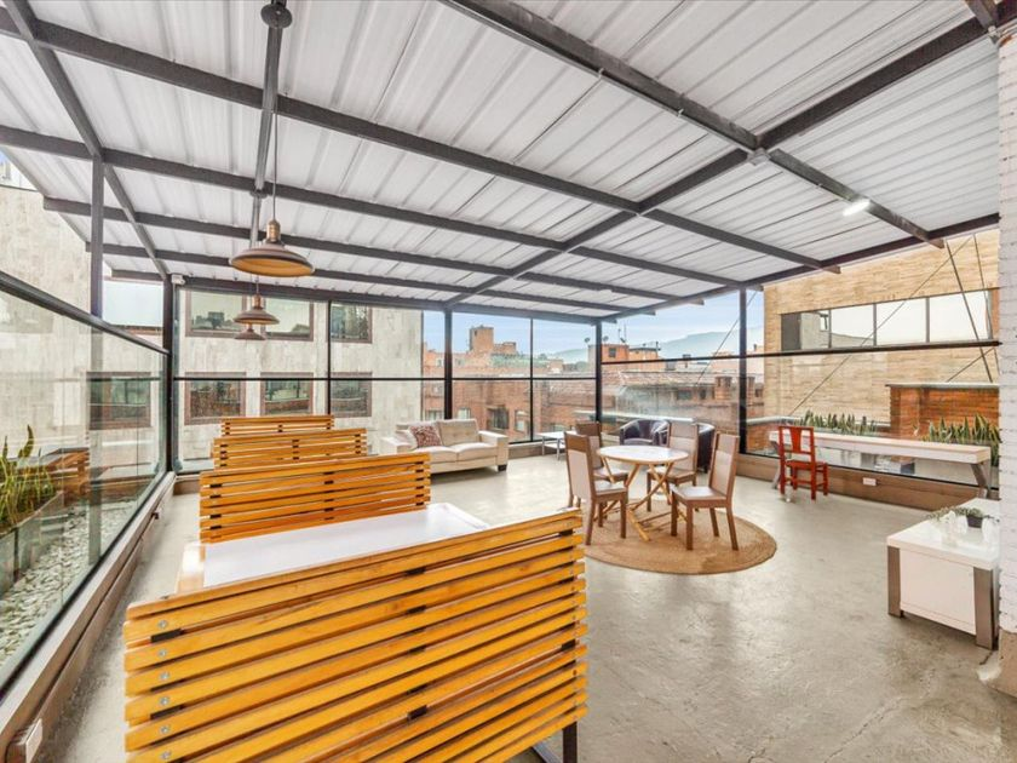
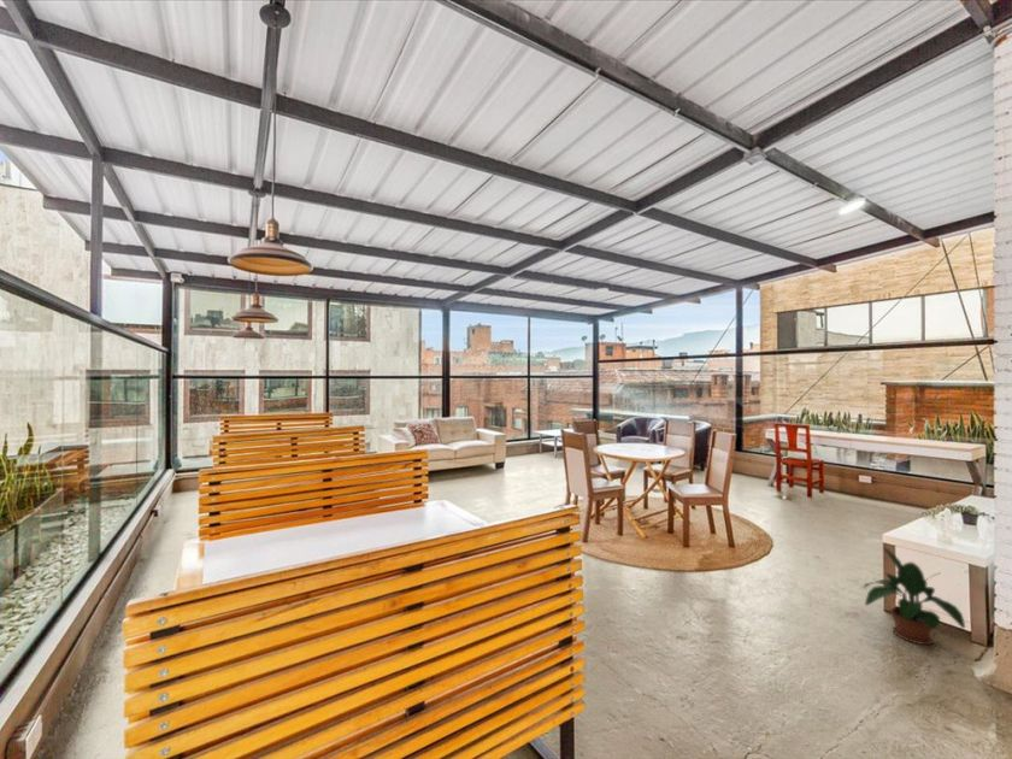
+ potted plant [863,546,966,646]
